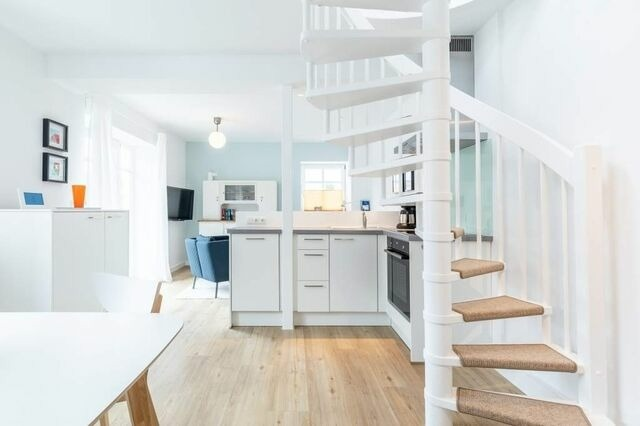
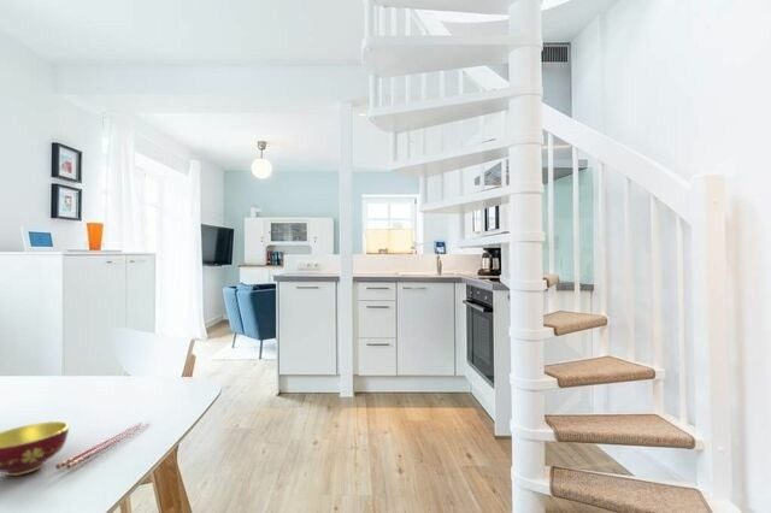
+ bowl [0,420,152,477]
